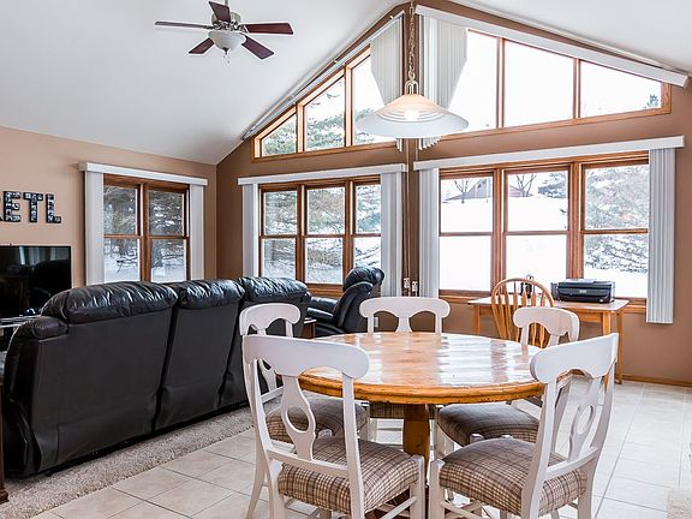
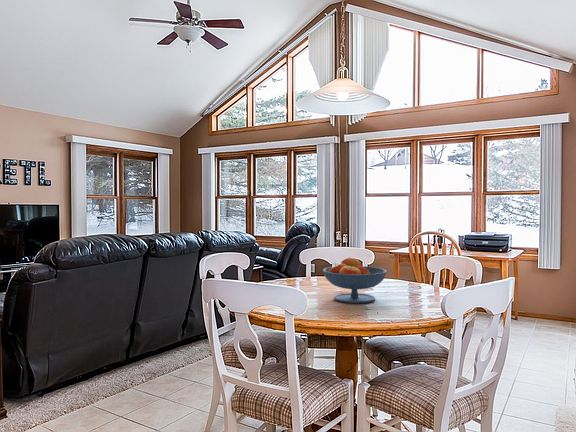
+ fruit bowl [322,256,388,304]
